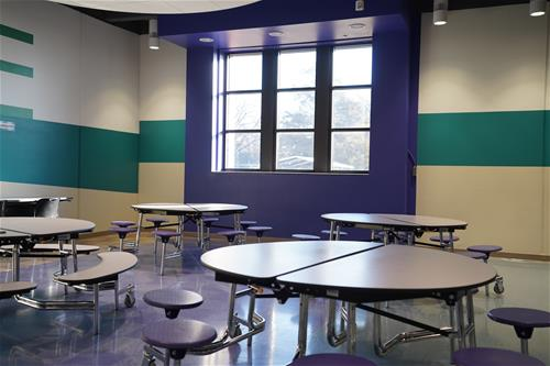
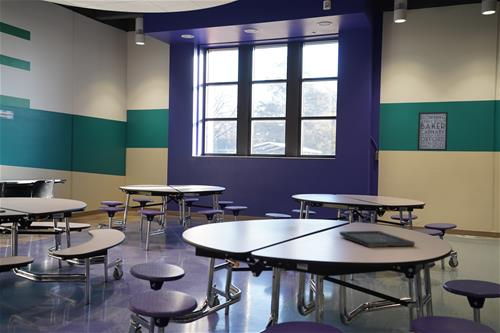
+ wall art [417,111,449,152]
+ tray [339,230,416,248]
